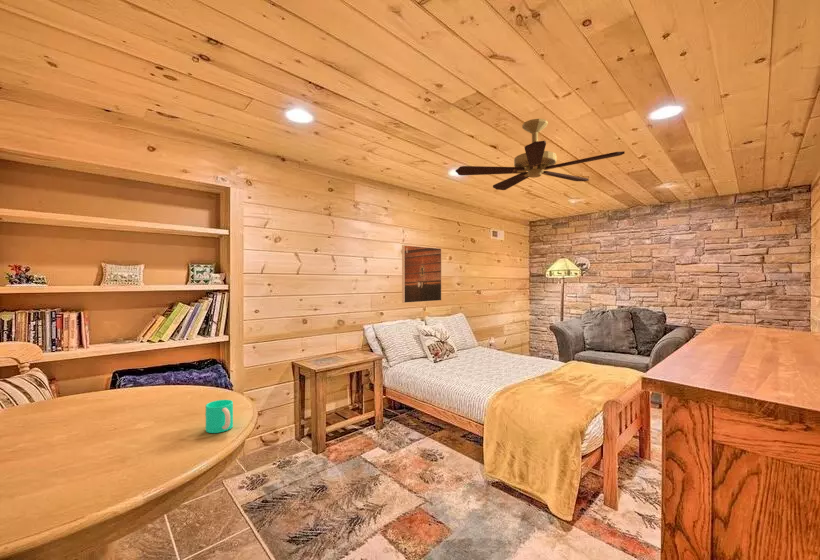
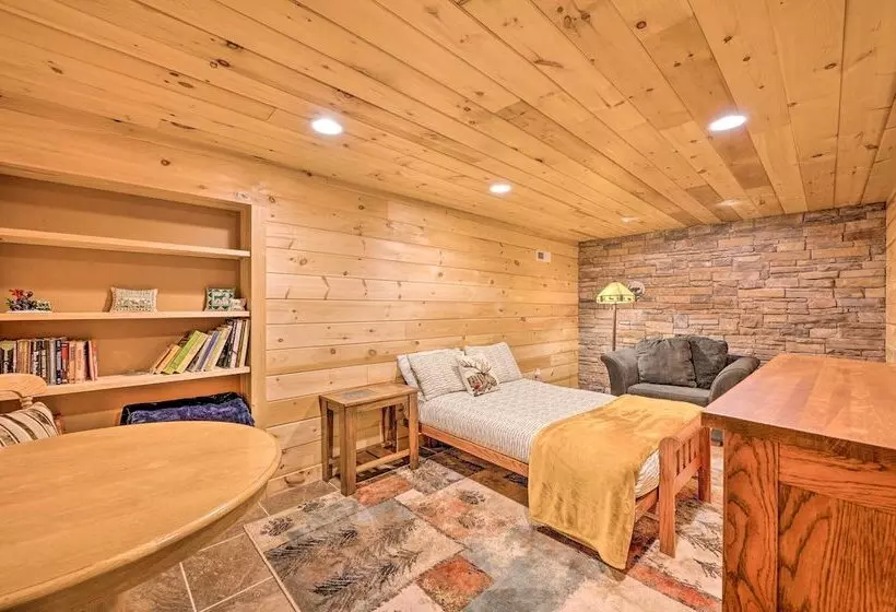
- ceiling fan [455,118,626,191]
- cup [205,399,234,434]
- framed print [401,244,442,304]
